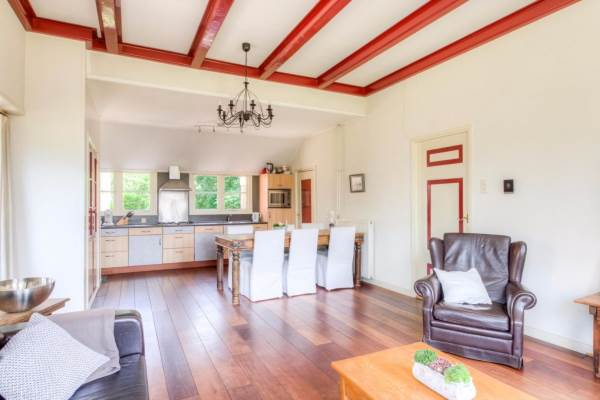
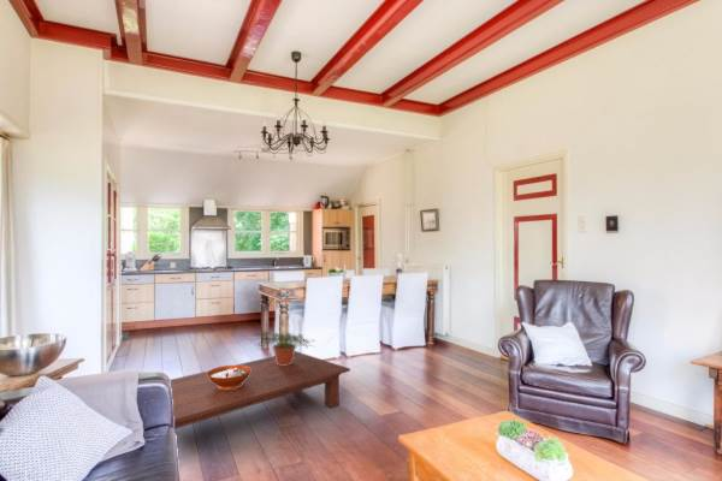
+ coffee table [168,350,351,434]
+ potted plant [251,327,316,366]
+ decorative bowl [207,364,250,390]
